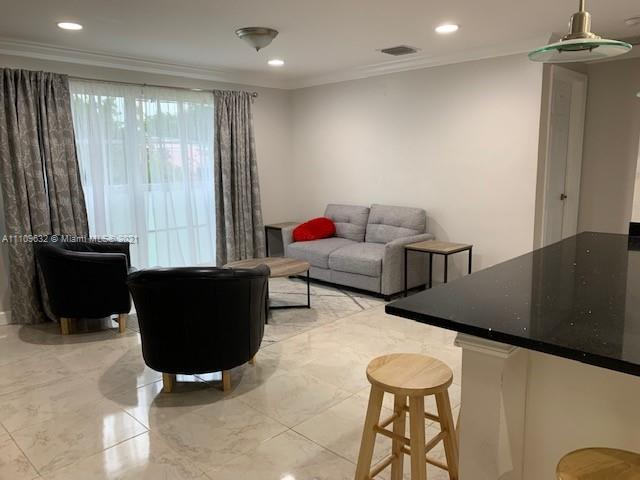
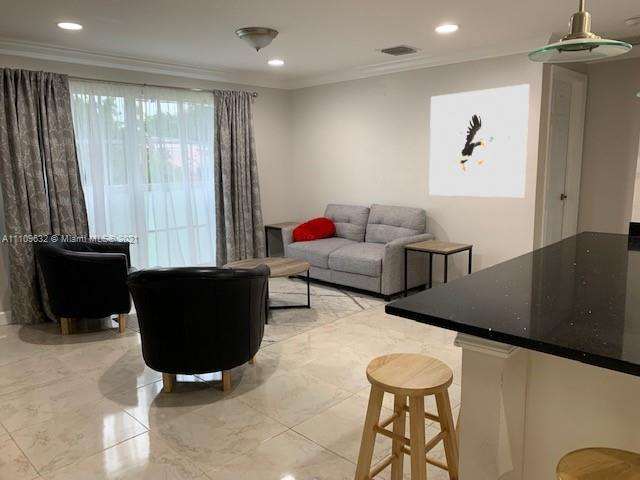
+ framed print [428,83,530,198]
